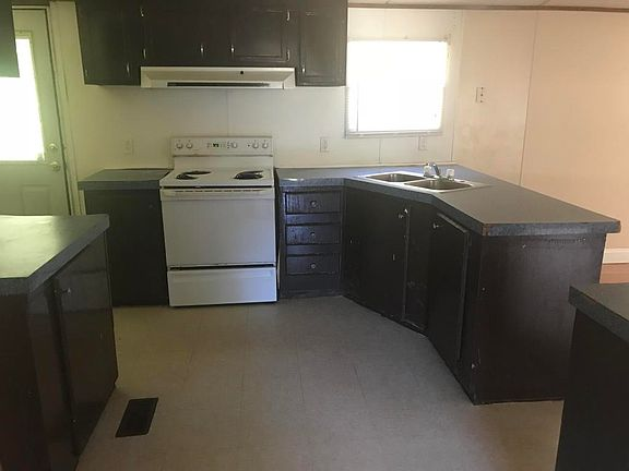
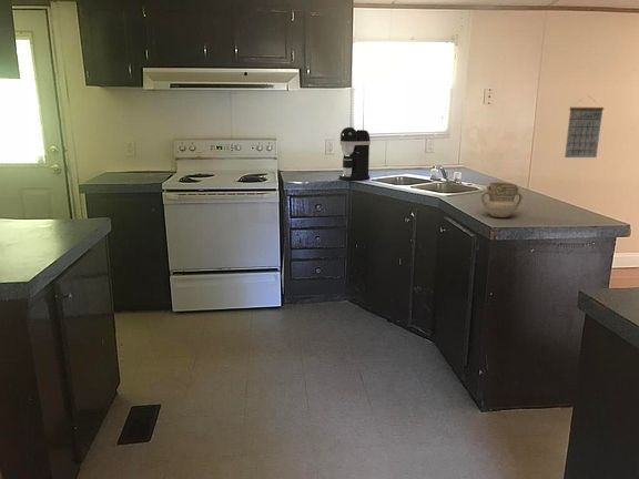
+ mug [480,181,524,218]
+ coffee maker [338,126,372,182]
+ calendar [564,95,605,159]
